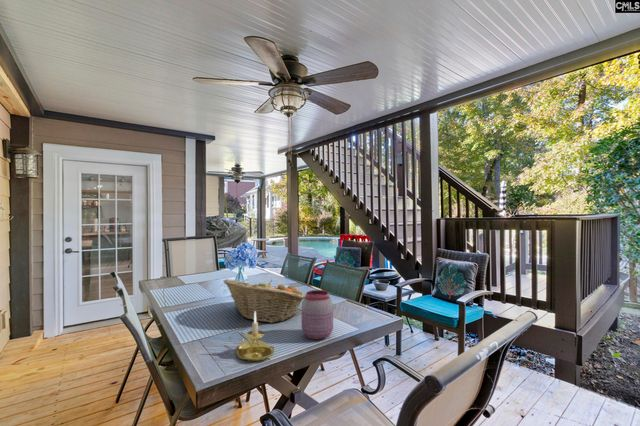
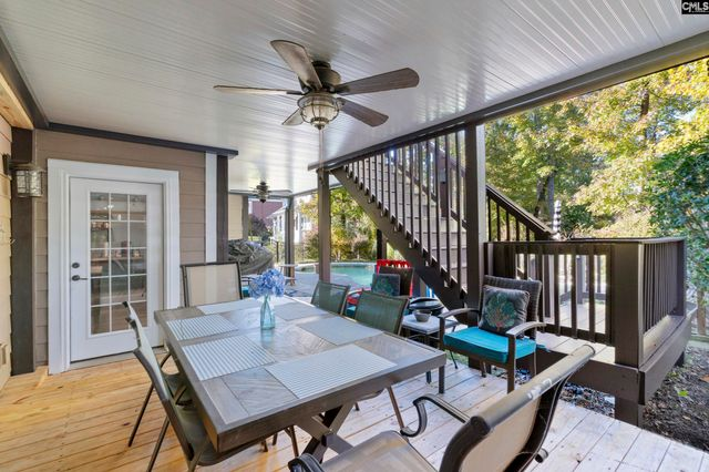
- fruit basket [222,278,306,324]
- jar [301,289,334,341]
- candle holder [235,312,275,362]
